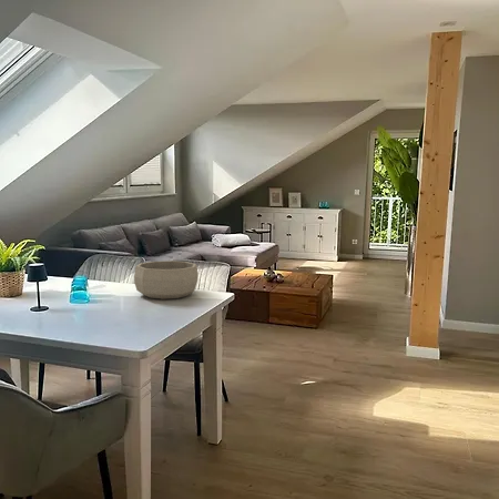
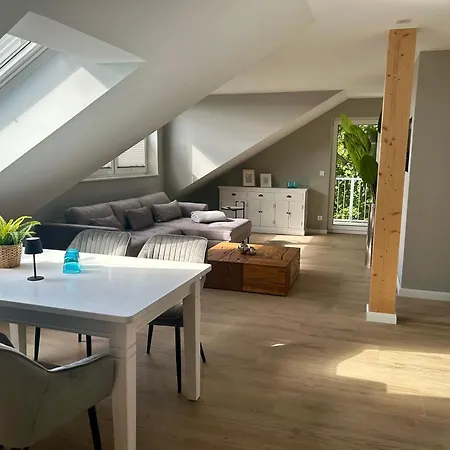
- decorative bowl [133,259,200,301]
